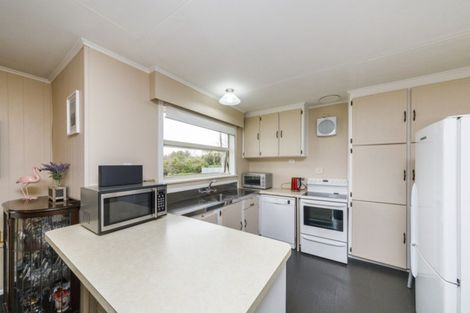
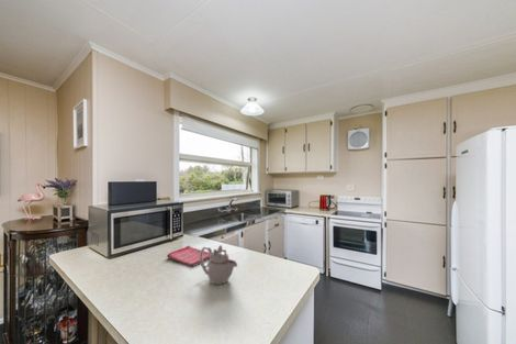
+ teapot [200,244,238,286]
+ dish towel [166,245,213,267]
